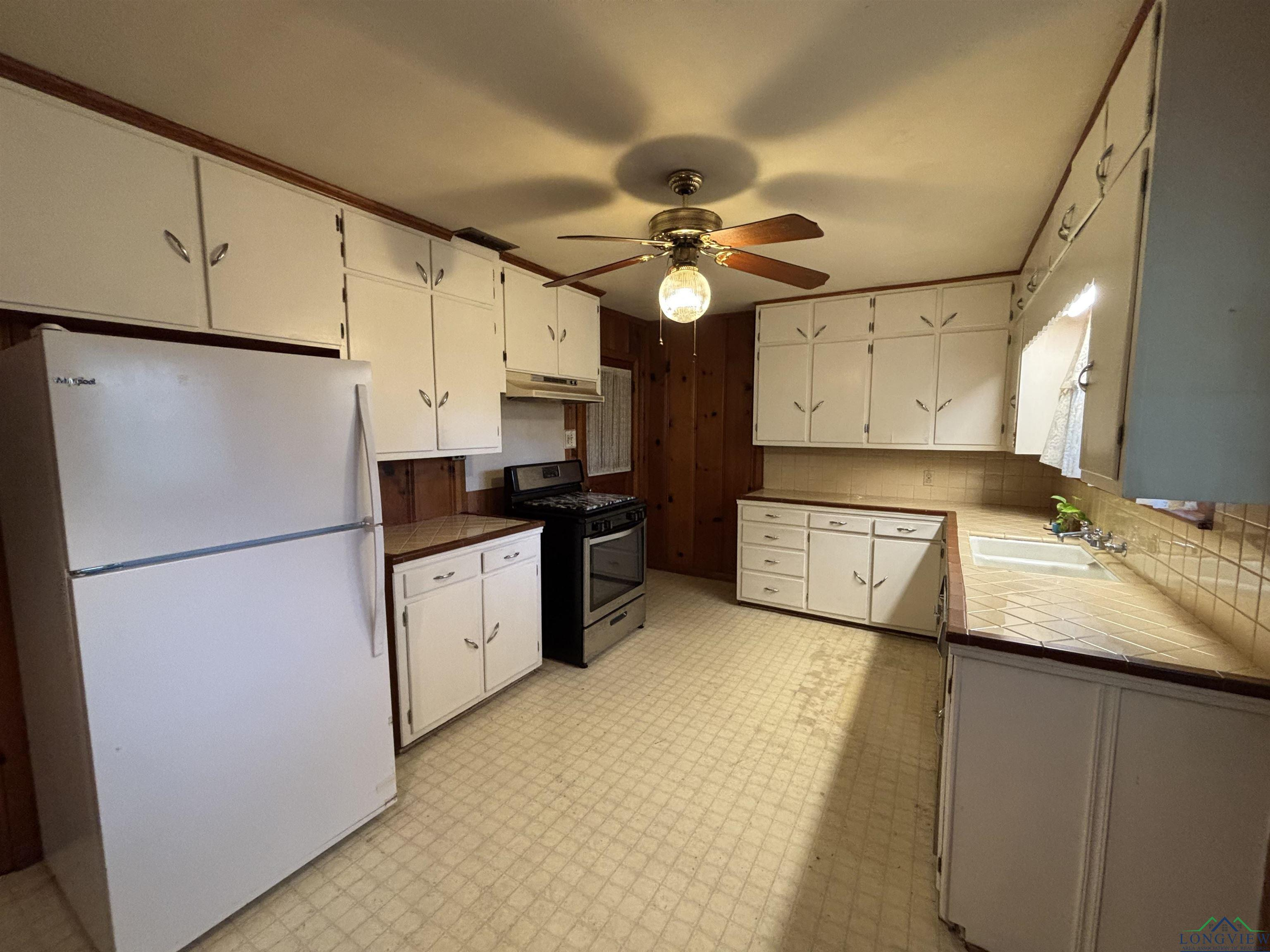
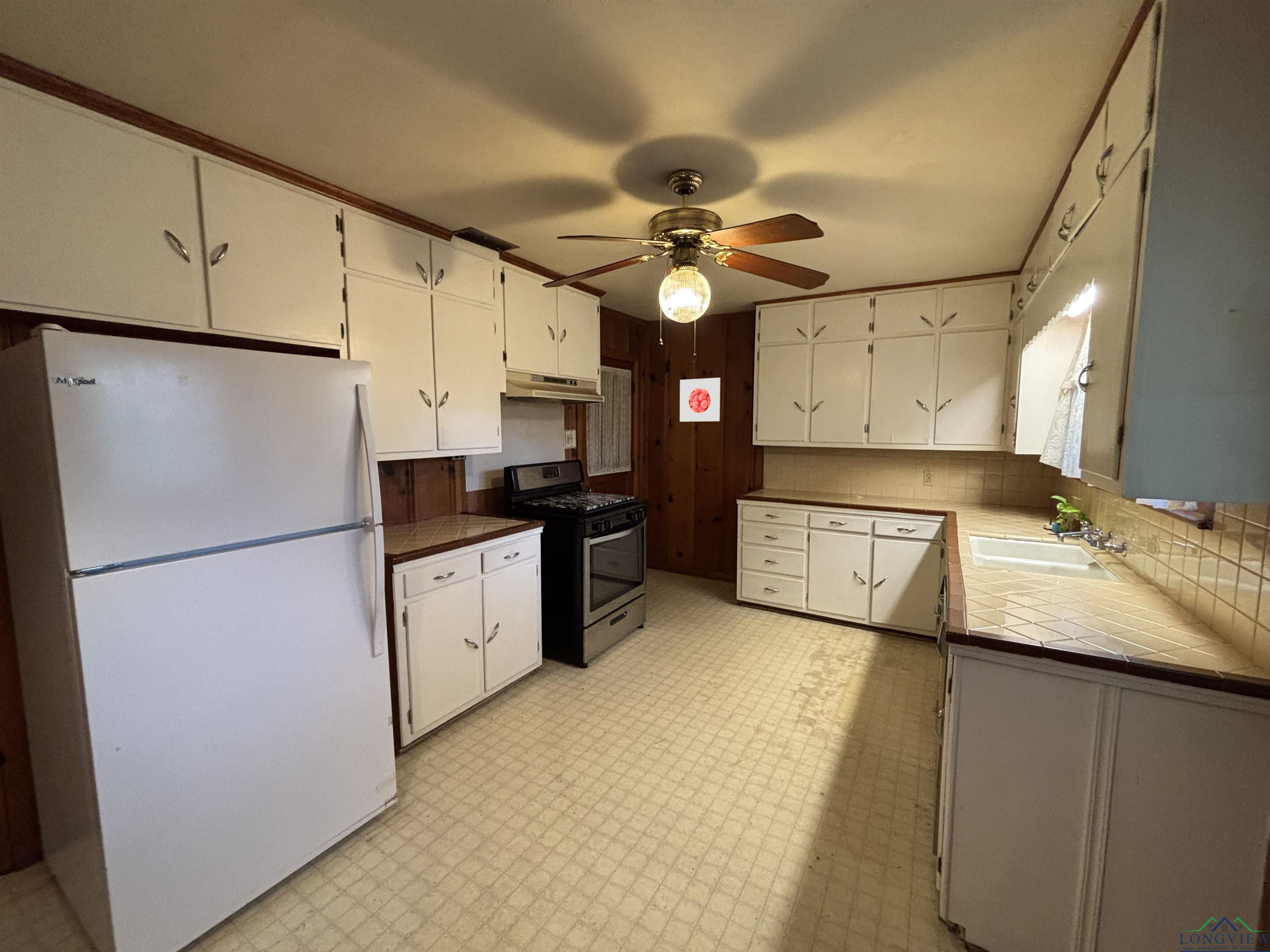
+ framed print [679,377,721,422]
